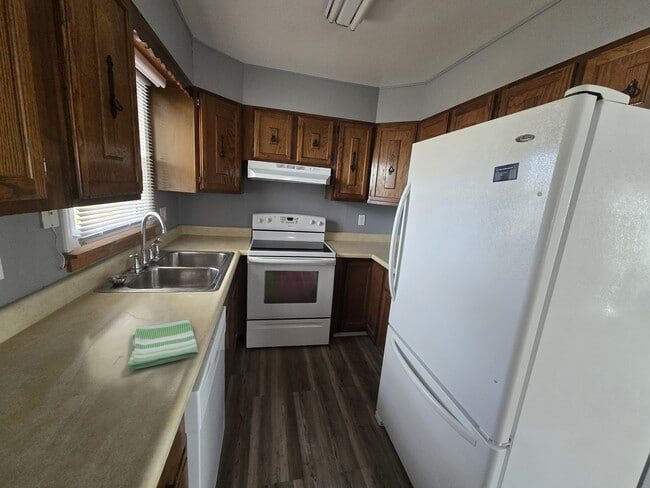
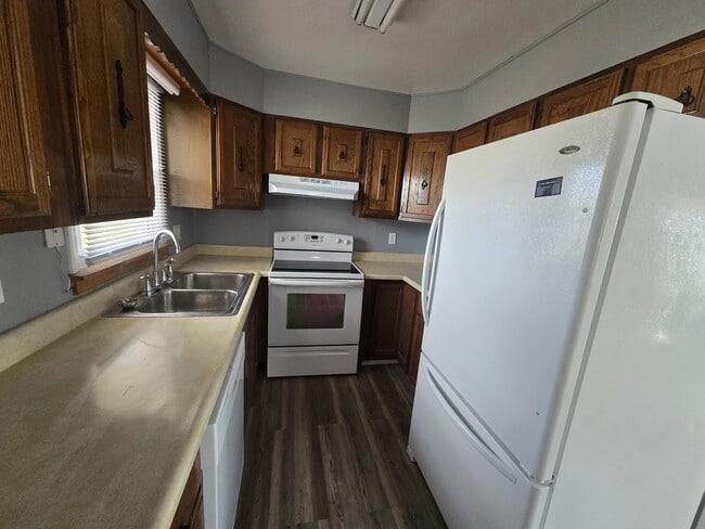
- dish towel [126,317,200,371]
